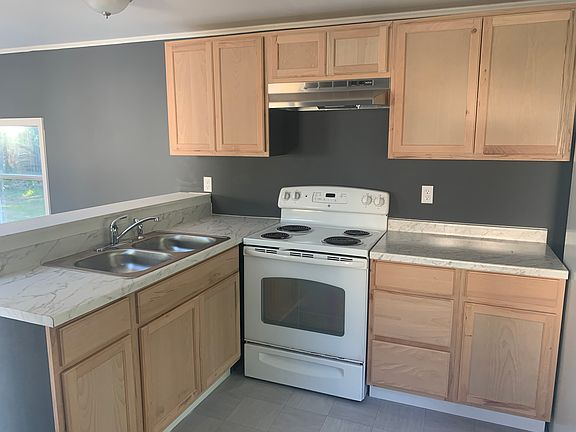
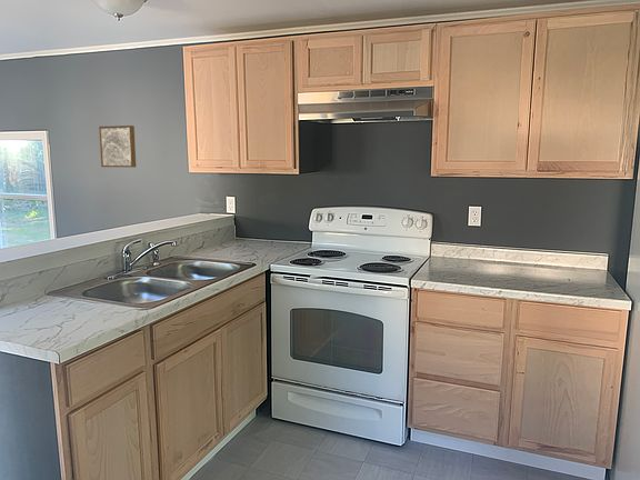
+ wall art [98,124,137,168]
